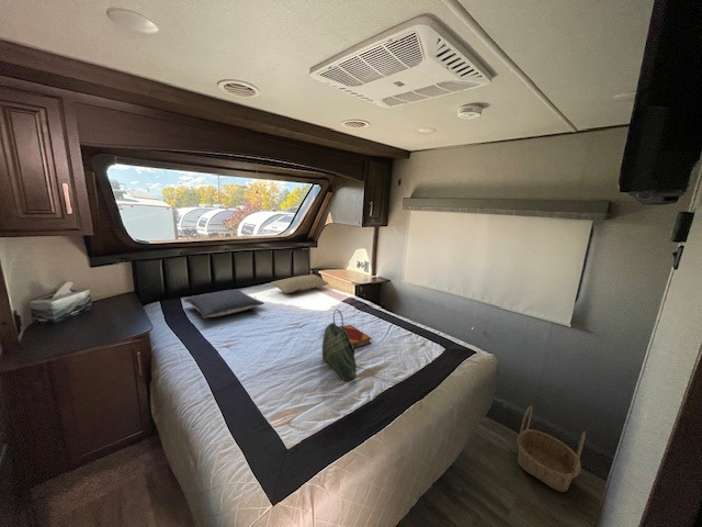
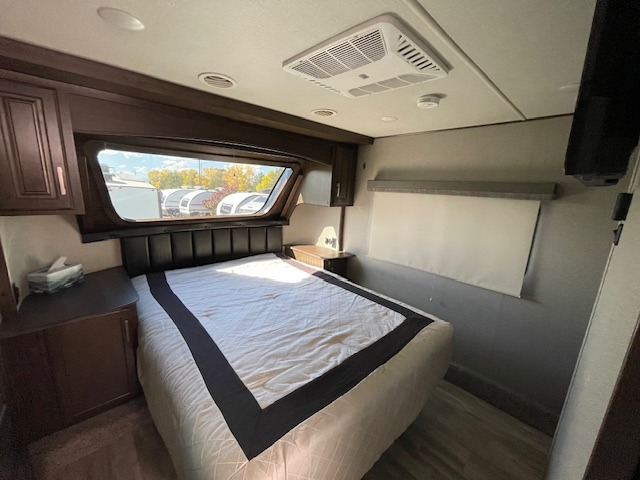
- hardback book [339,324,373,350]
- pillow [183,289,265,318]
- tote bag [321,309,358,382]
- basket [516,404,587,493]
- pillow [270,273,330,294]
